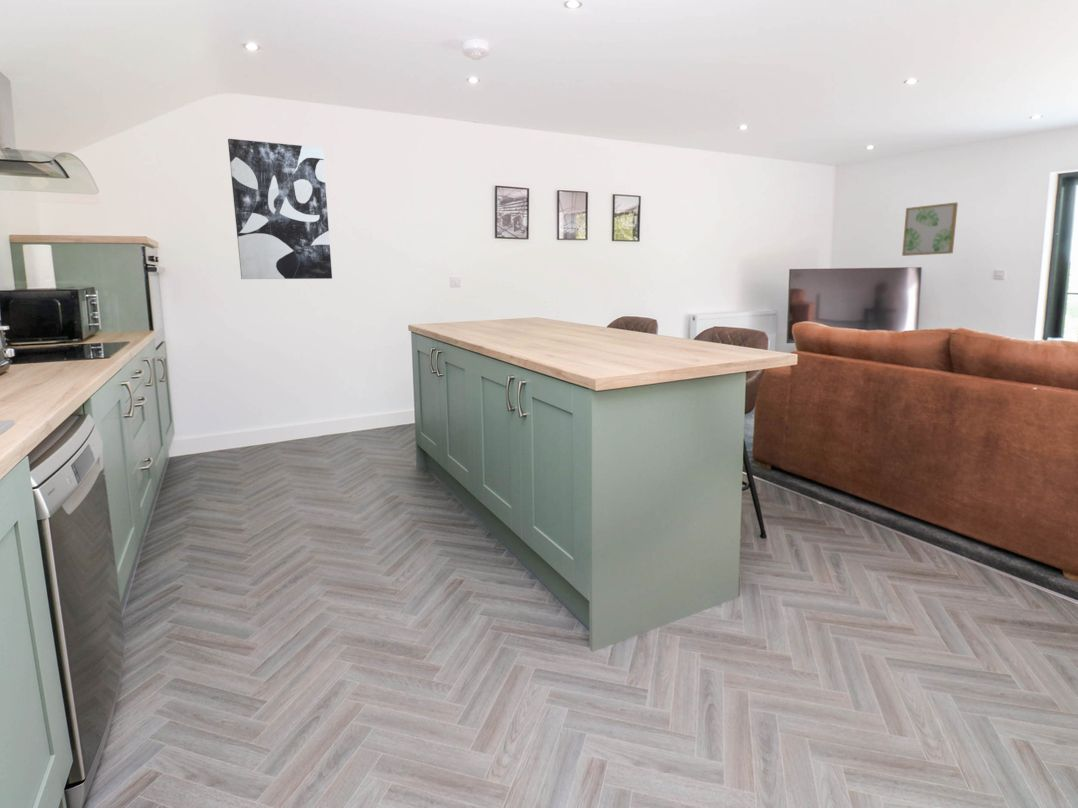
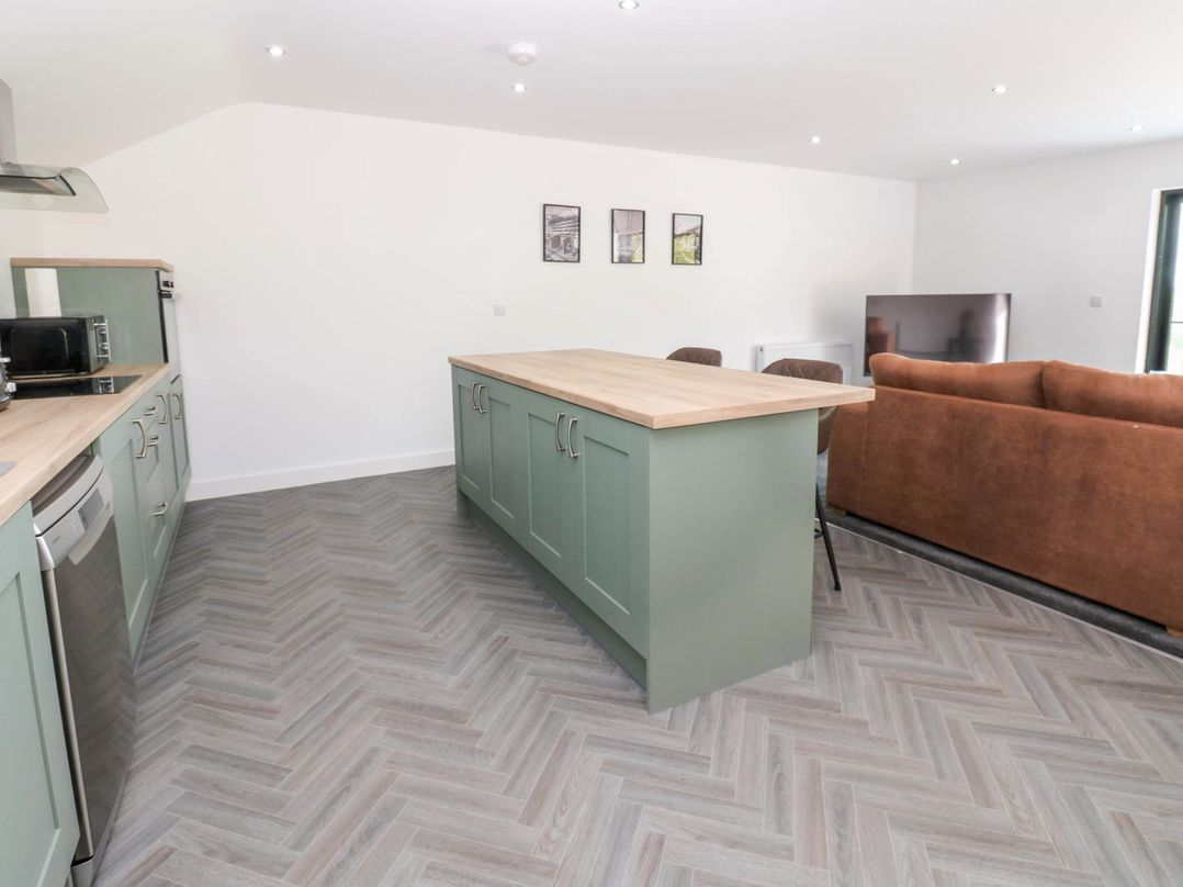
- wall art [227,138,333,280]
- wall art [901,202,959,257]
